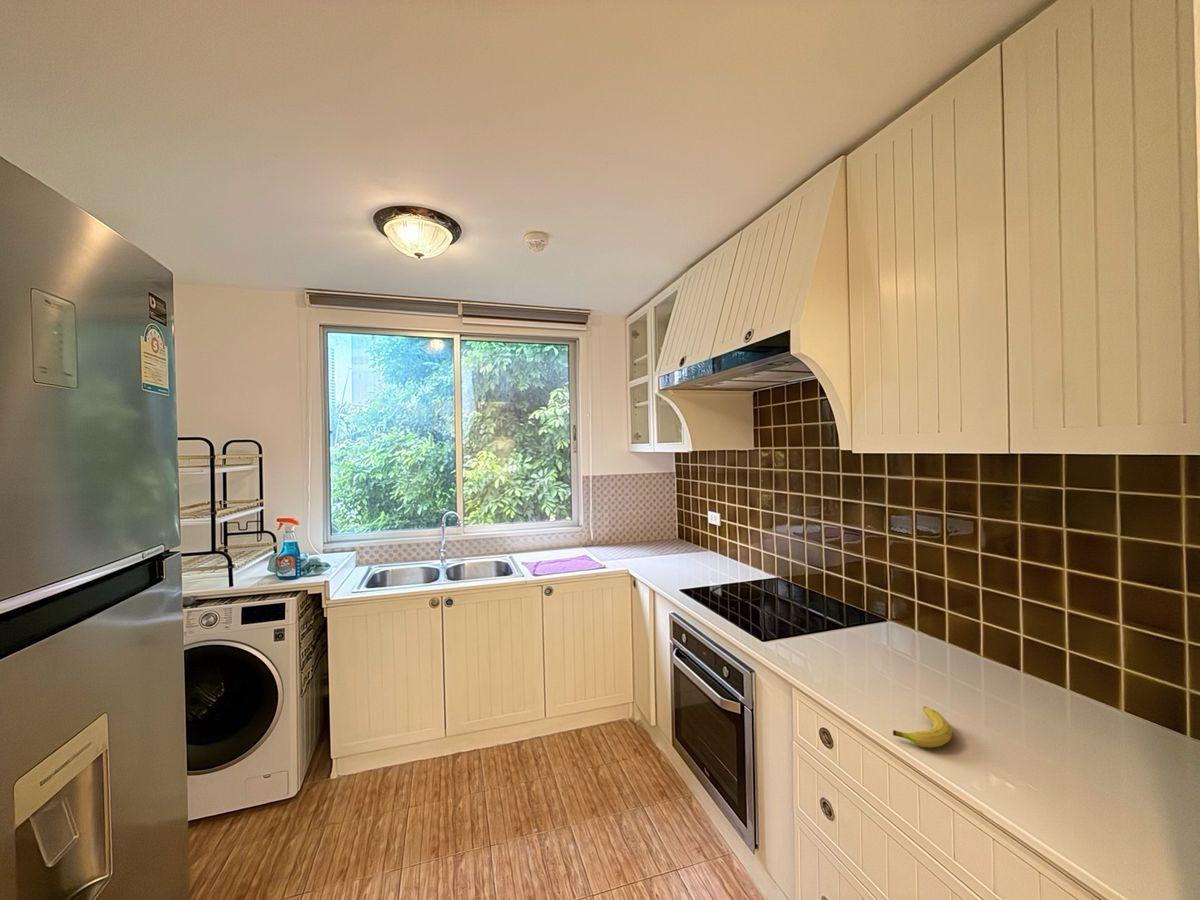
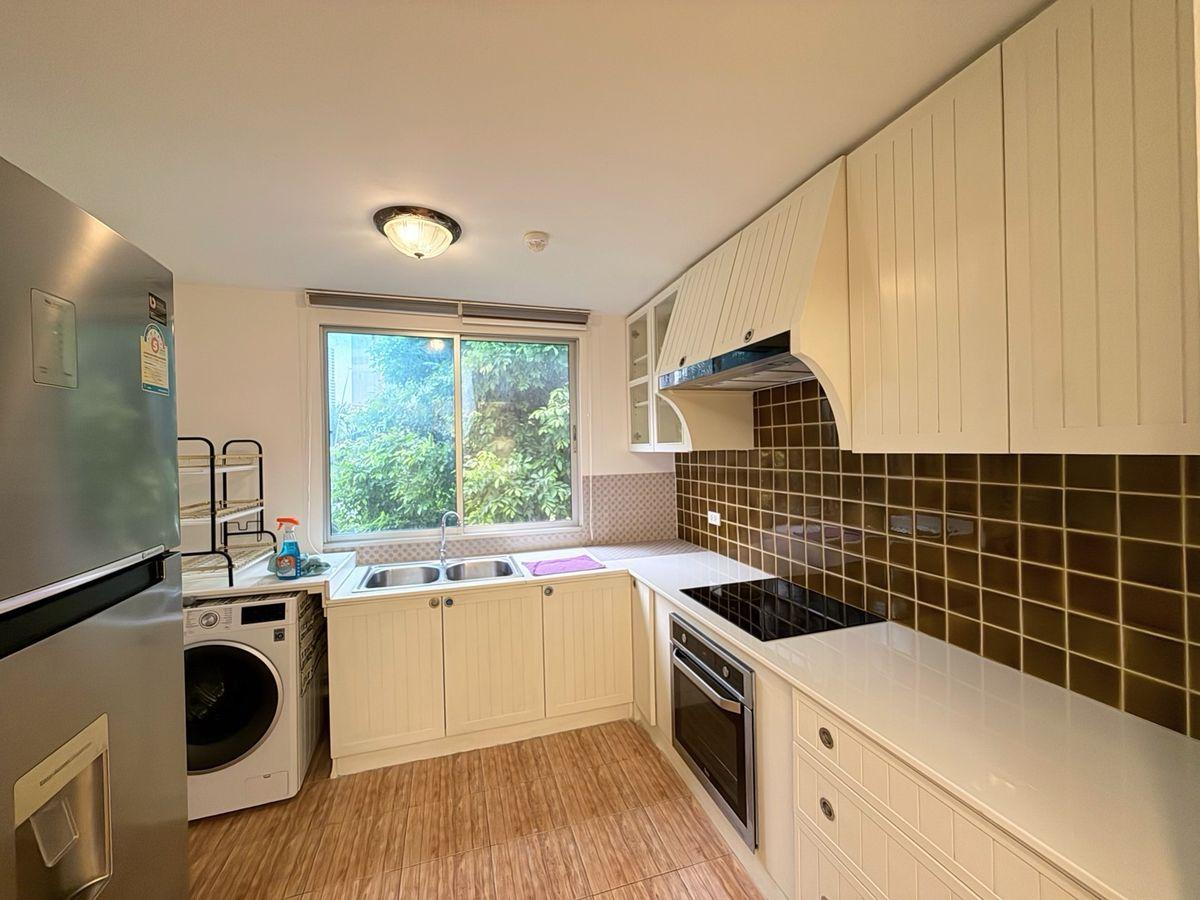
- fruit [892,706,953,749]
